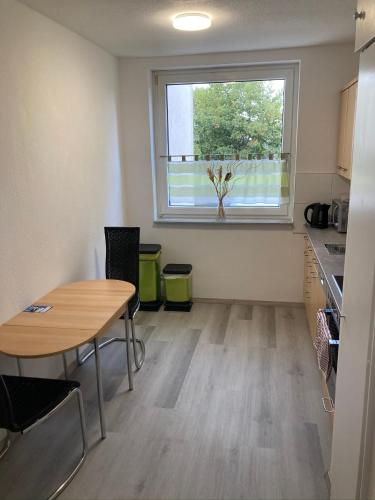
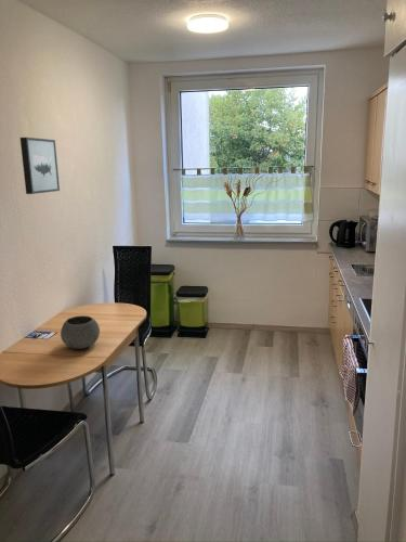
+ wall art [19,137,61,195]
+ bowl [60,314,101,350]
